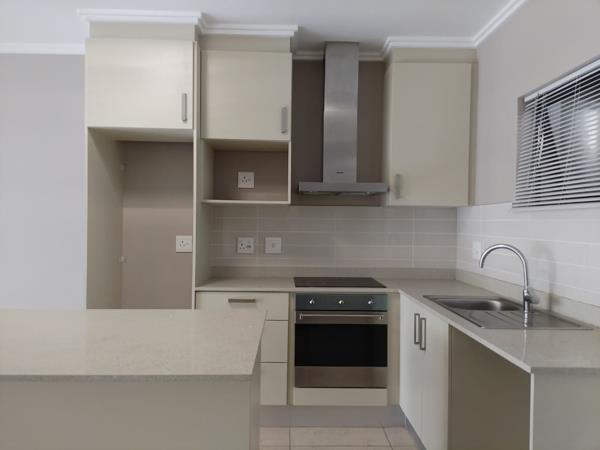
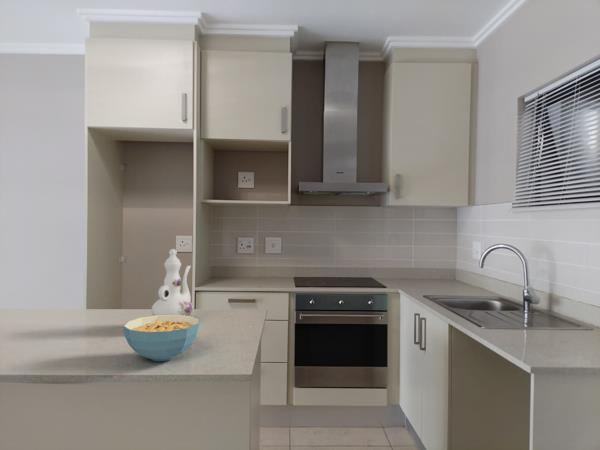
+ chinaware [150,248,194,316]
+ cereal bowl [122,315,200,362]
